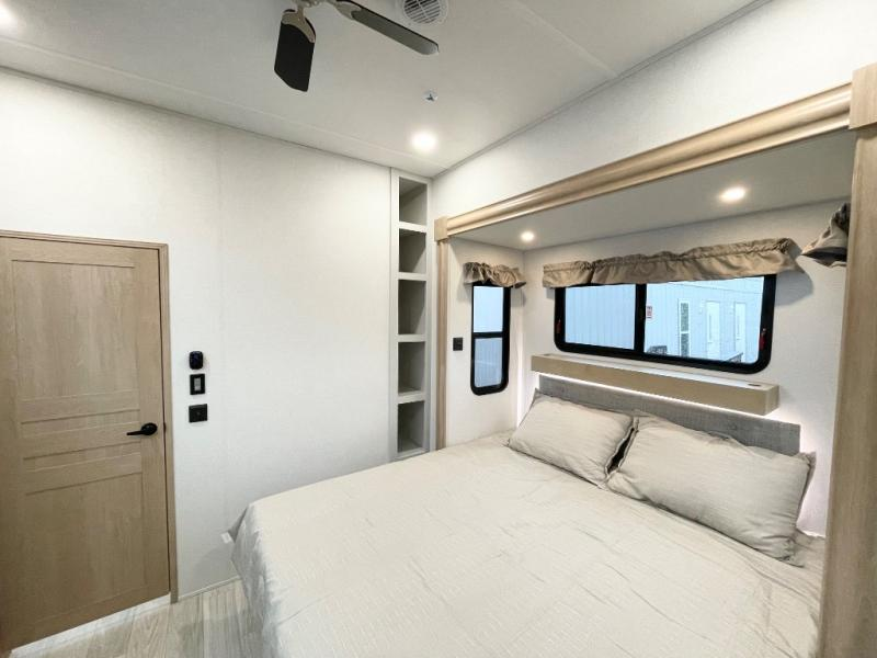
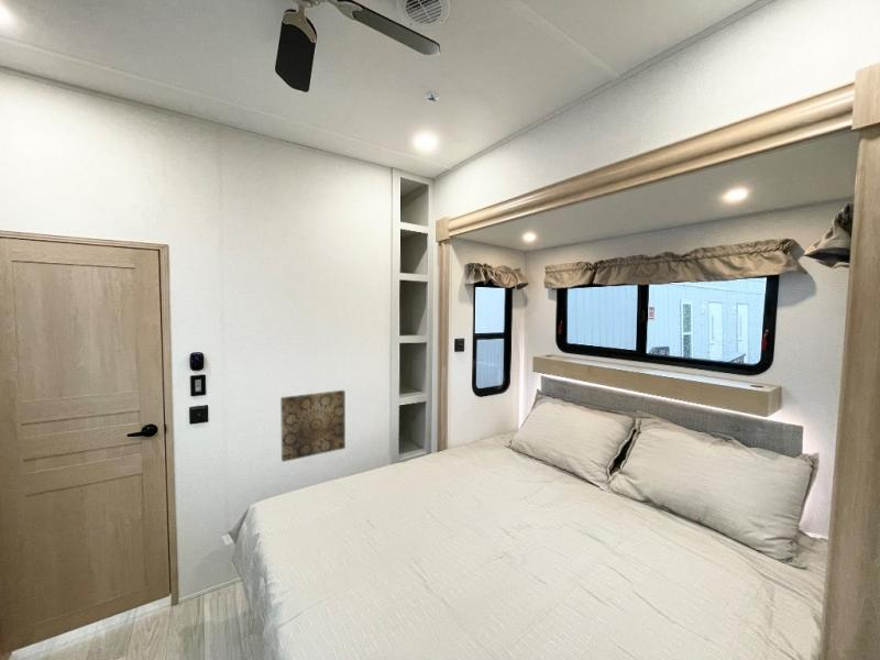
+ wall art [279,389,346,463]
